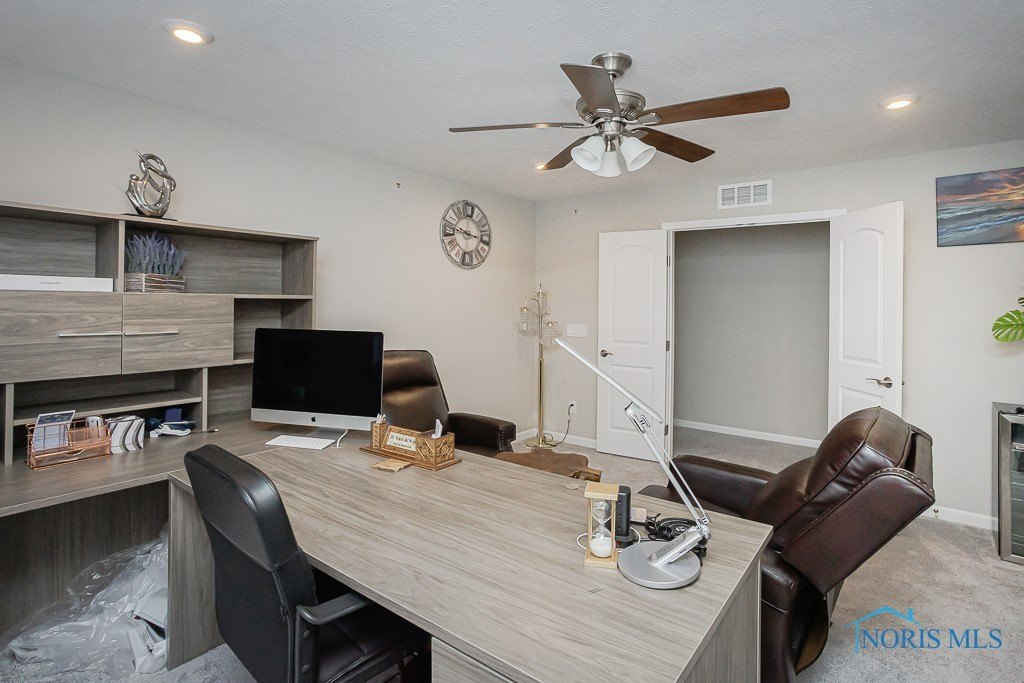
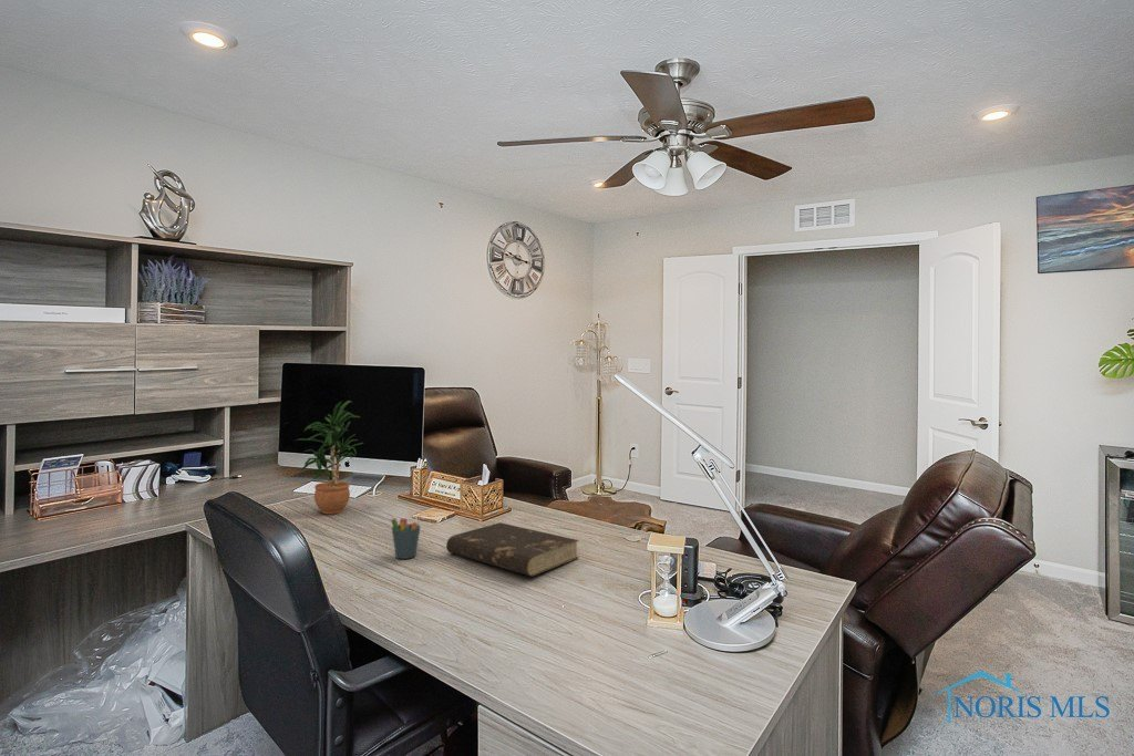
+ book [445,521,580,577]
+ pen holder [390,510,423,560]
+ potted plant [295,400,364,515]
